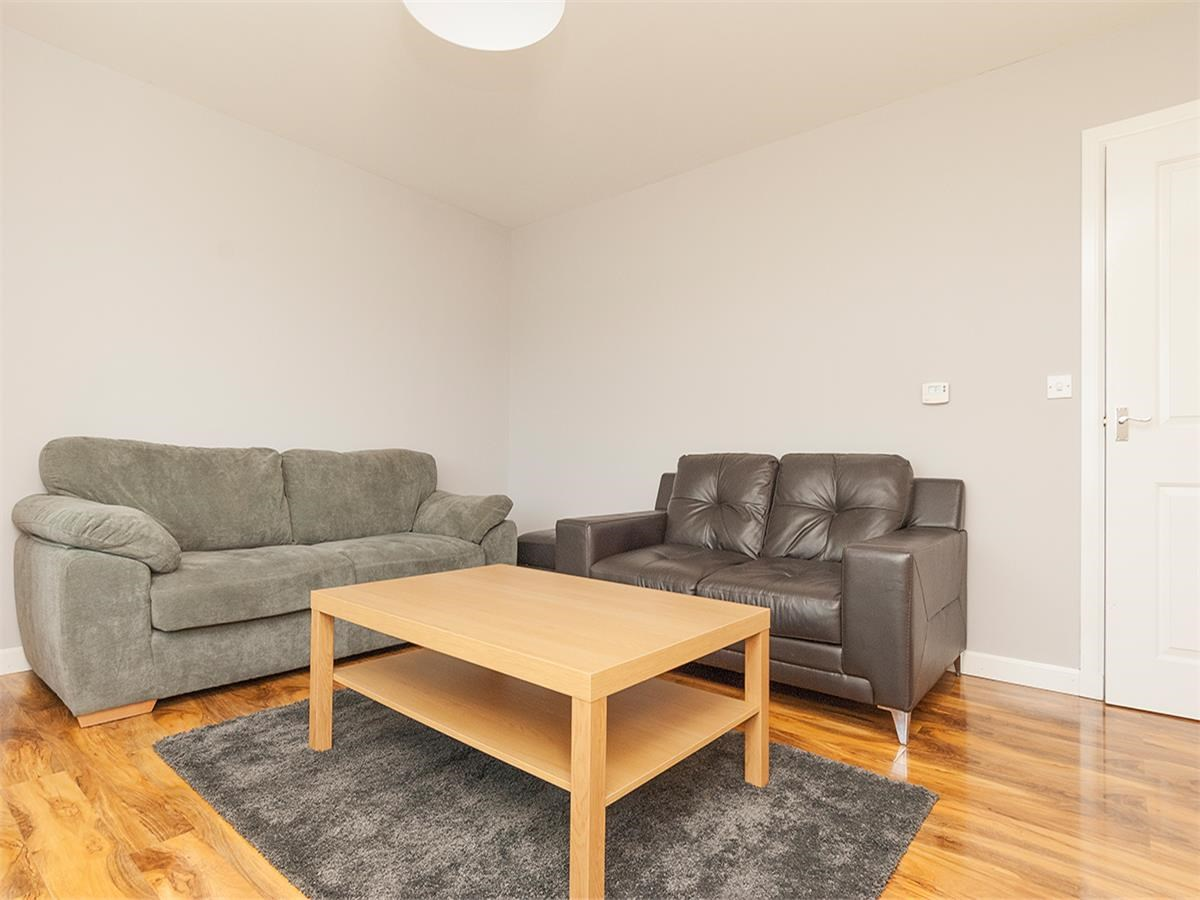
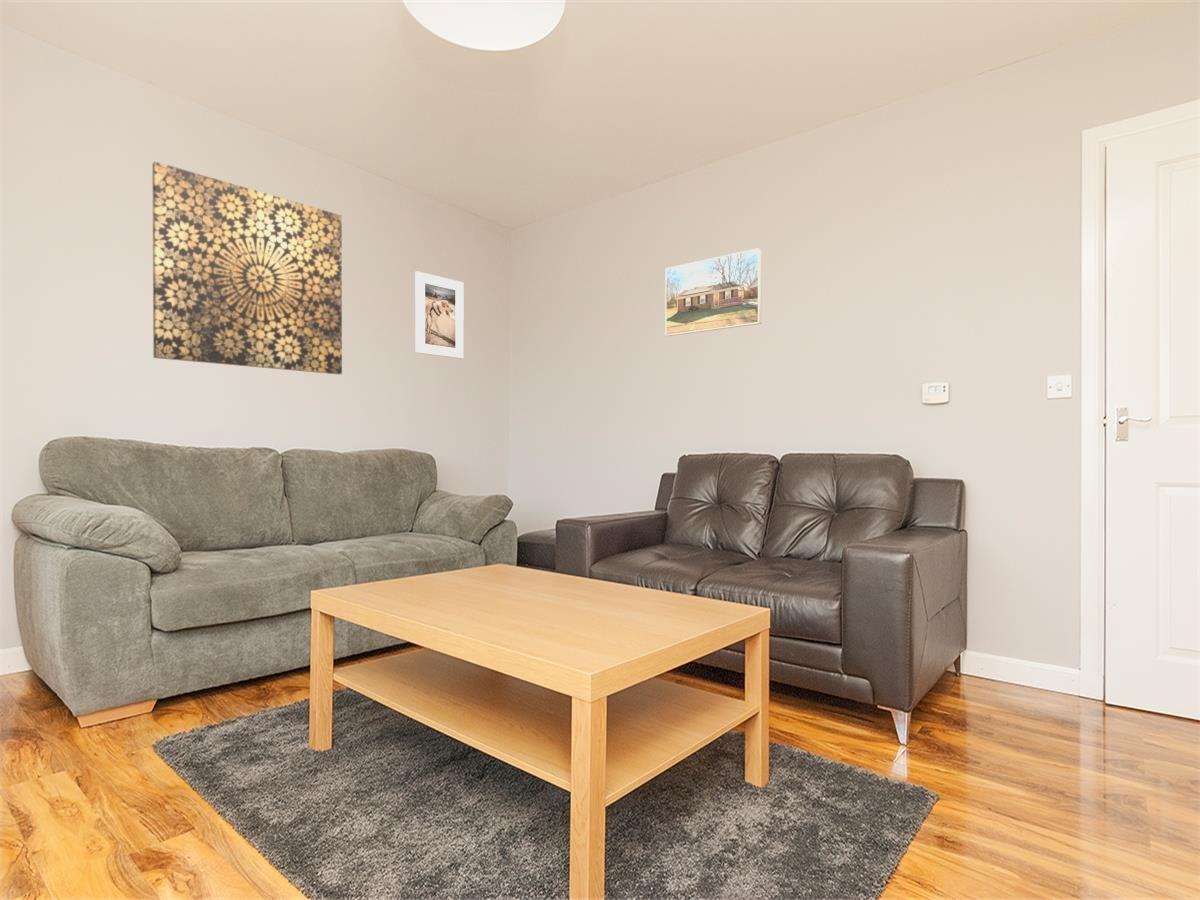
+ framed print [665,247,762,337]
+ wall art [151,161,343,375]
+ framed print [414,270,465,360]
